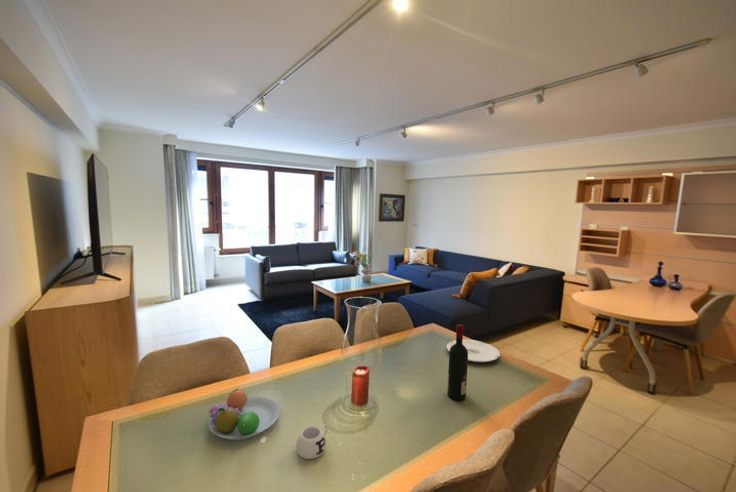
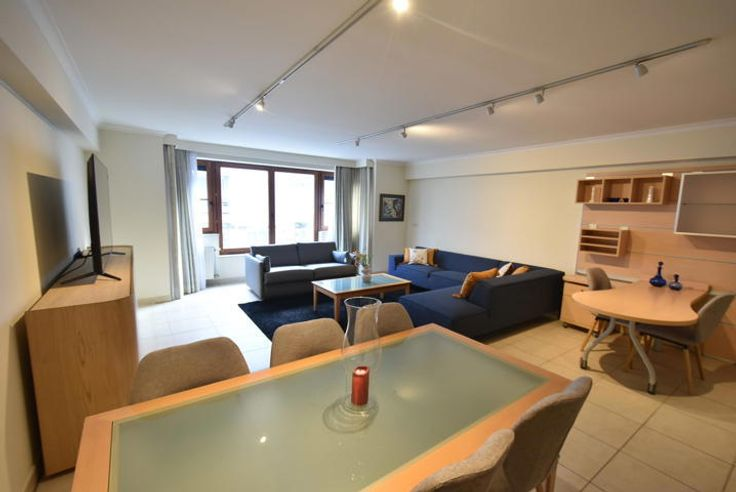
- mug [295,423,329,460]
- fruit bowl [207,388,281,441]
- plate [446,339,501,363]
- alcohol [446,323,469,401]
